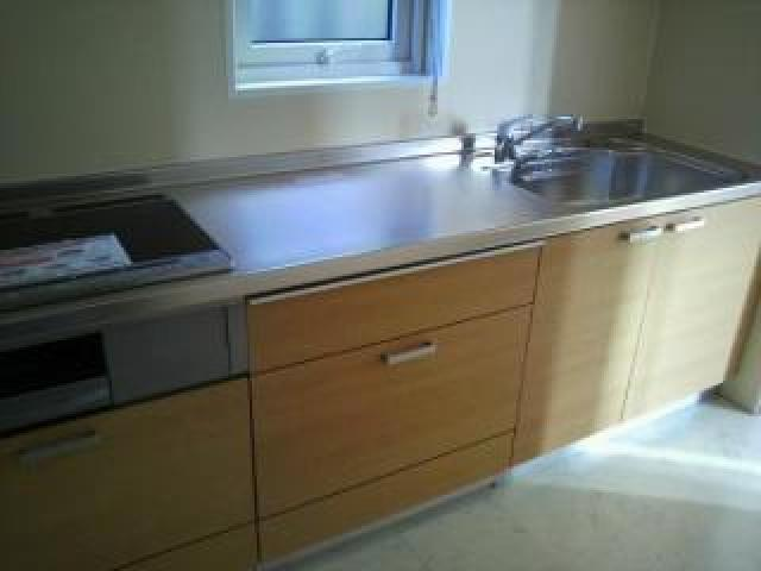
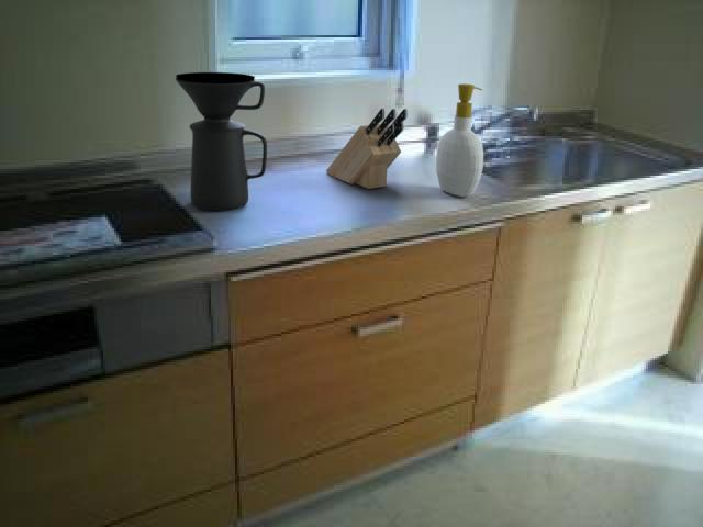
+ coffee maker [175,71,268,211]
+ knife block [325,108,409,190]
+ soap bottle [435,82,484,198]
